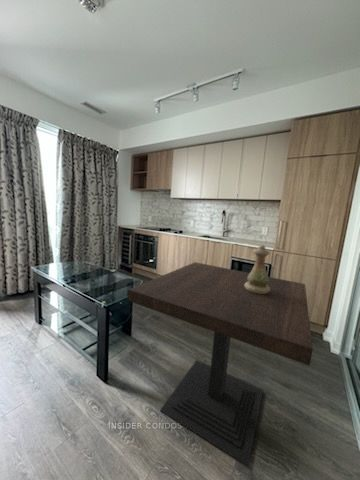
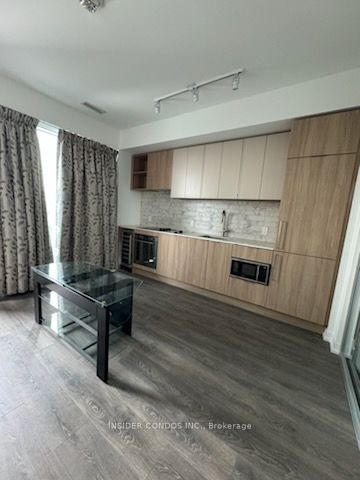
- vase [245,243,271,294]
- dining table [127,261,314,467]
